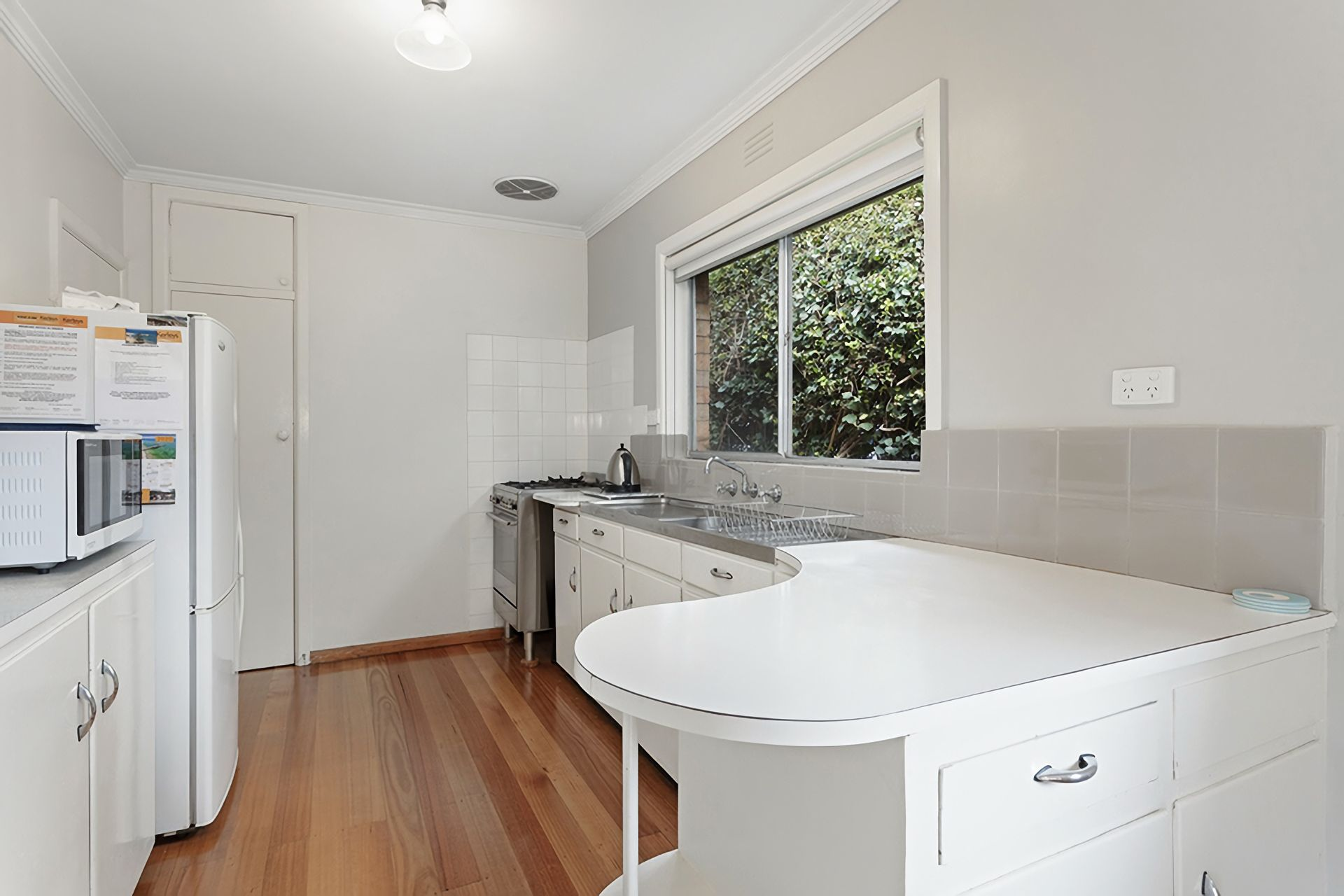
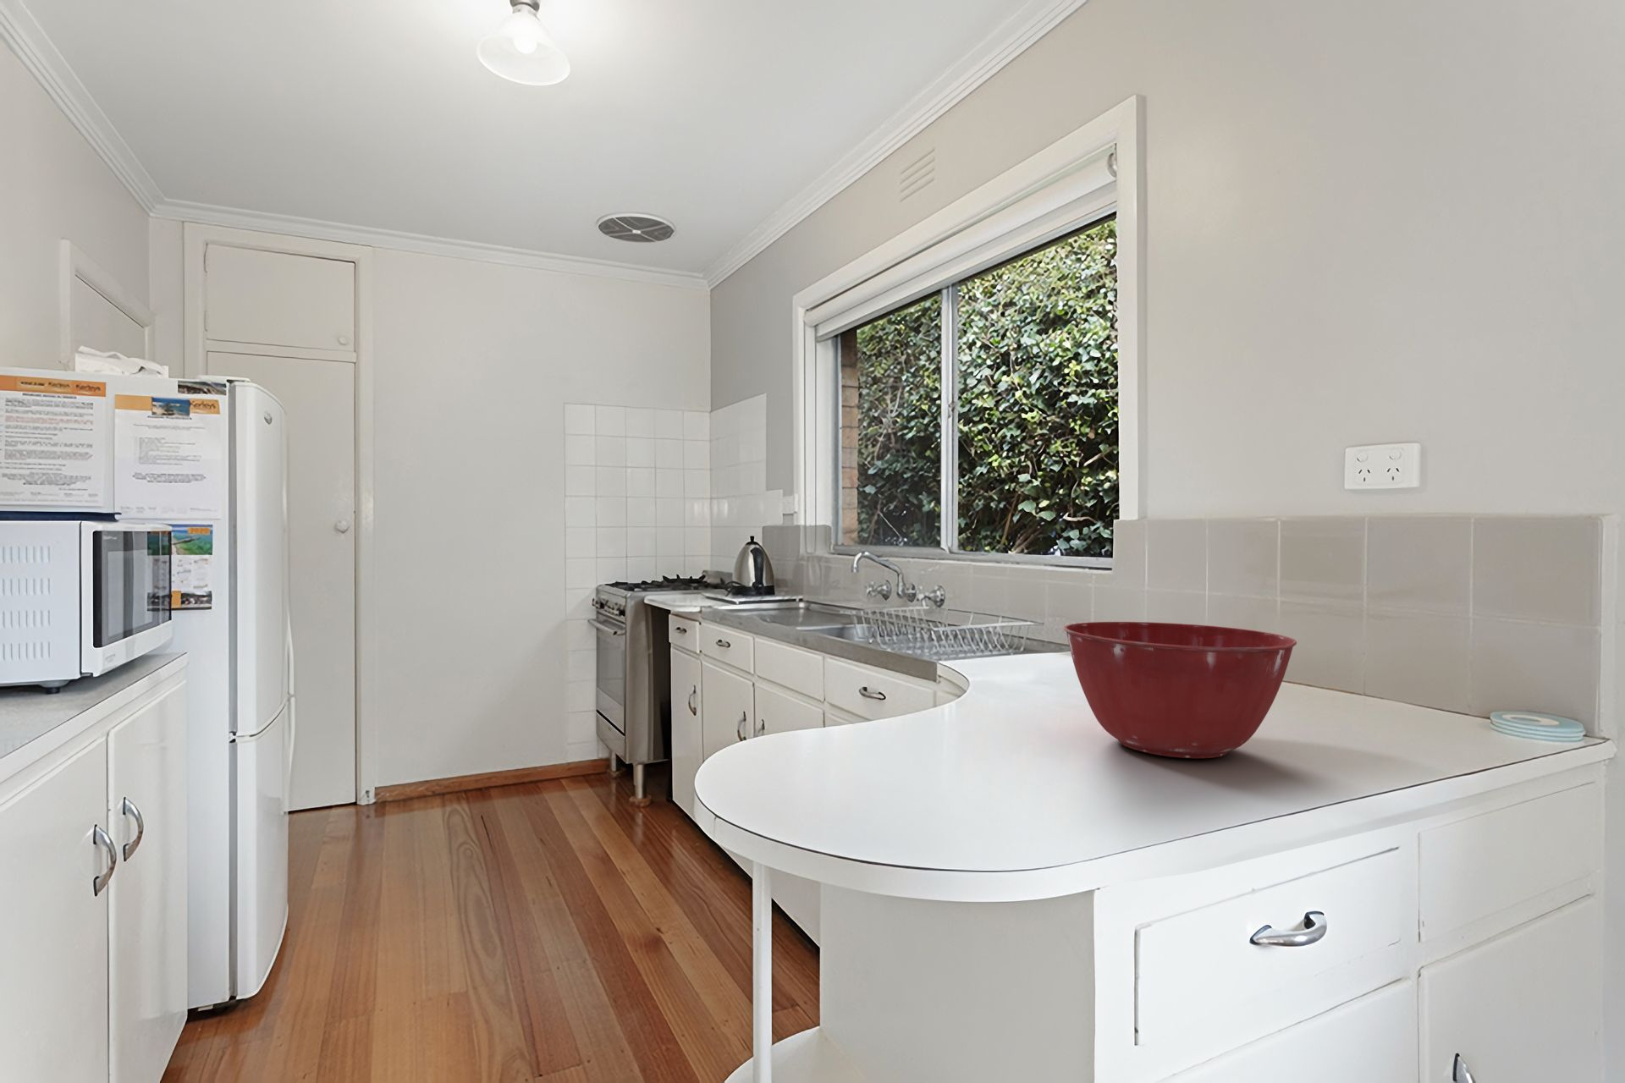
+ mixing bowl [1063,621,1297,759]
